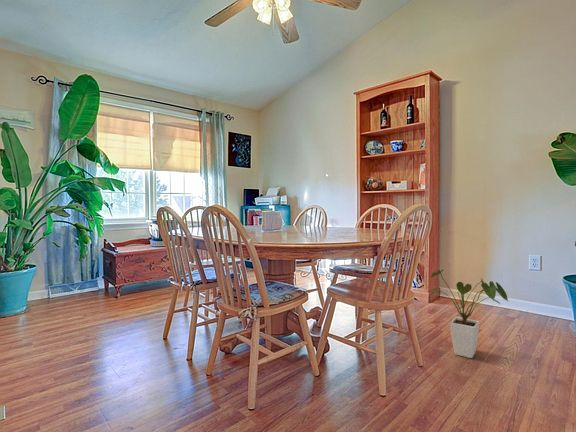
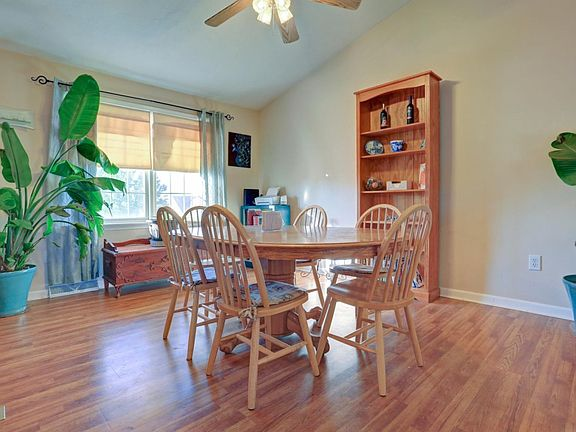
- house plant [428,269,509,359]
